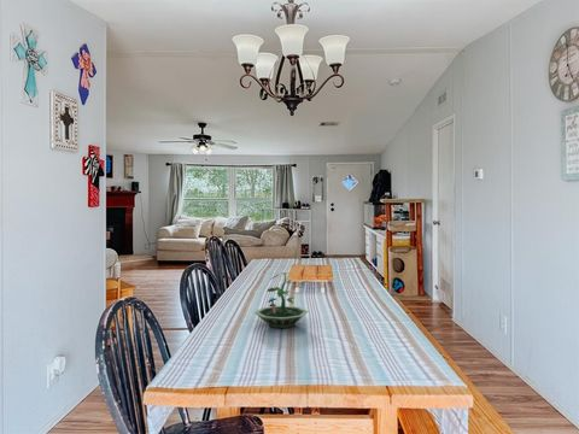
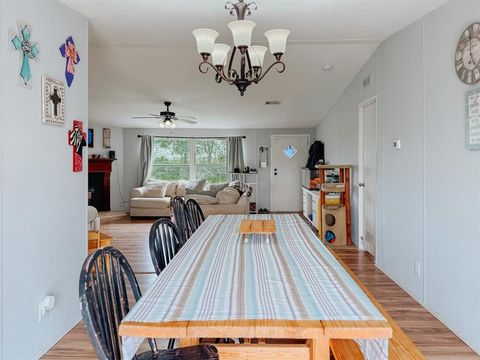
- terrarium [253,271,309,329]
